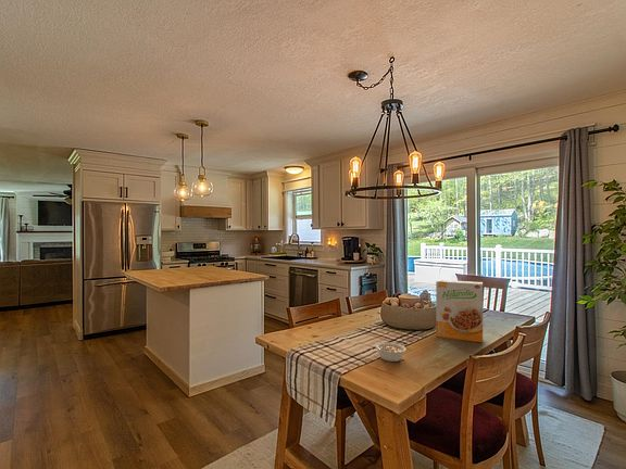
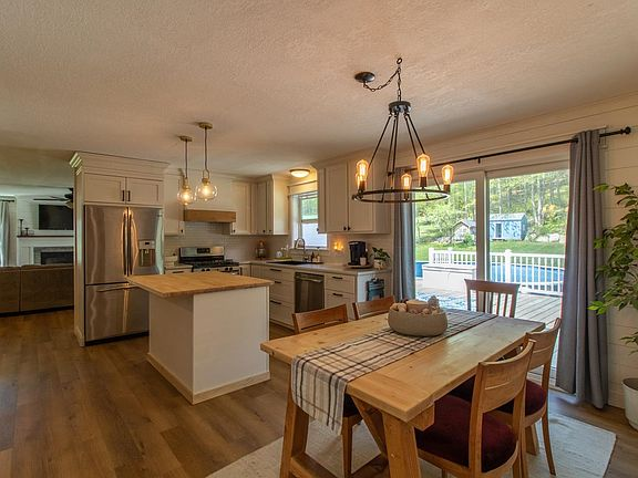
- legume [374,342,408,363]
- cereal box [435,279,484,343]
